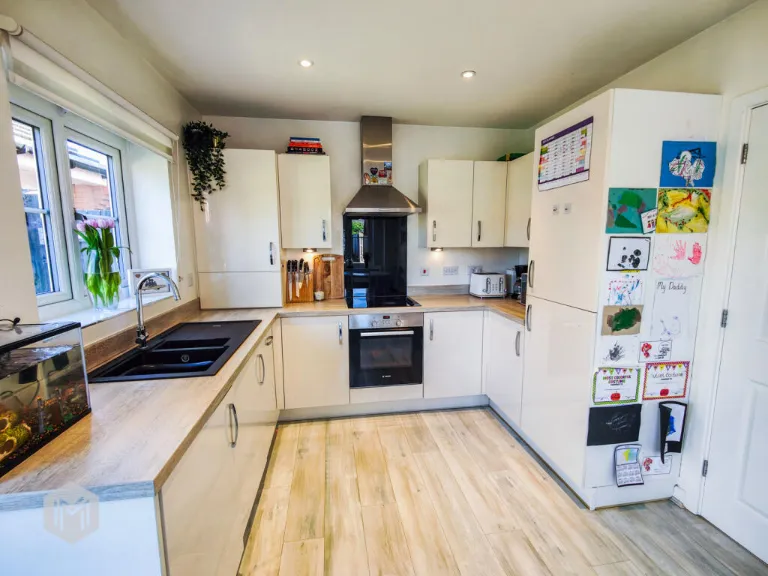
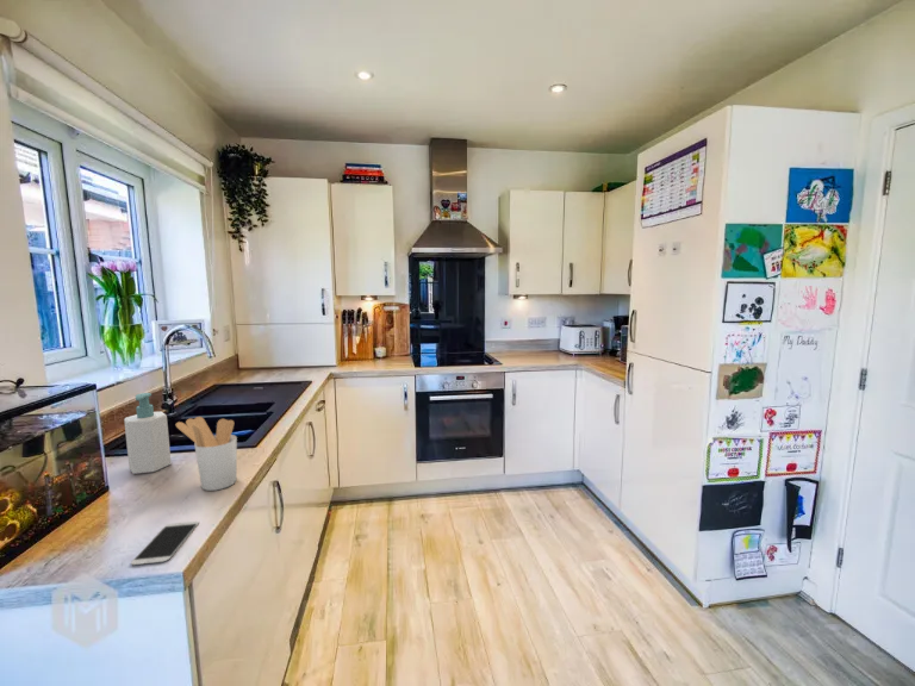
+ soap bottle [123,392,173,475]
+ smartphone [130,520,200,566]
+ utensil holder [175,416,238,492]
